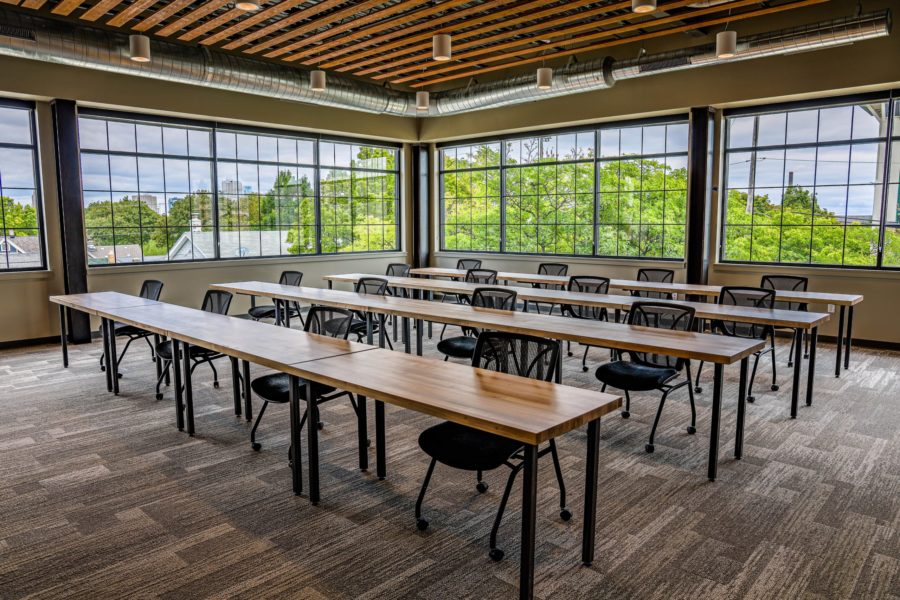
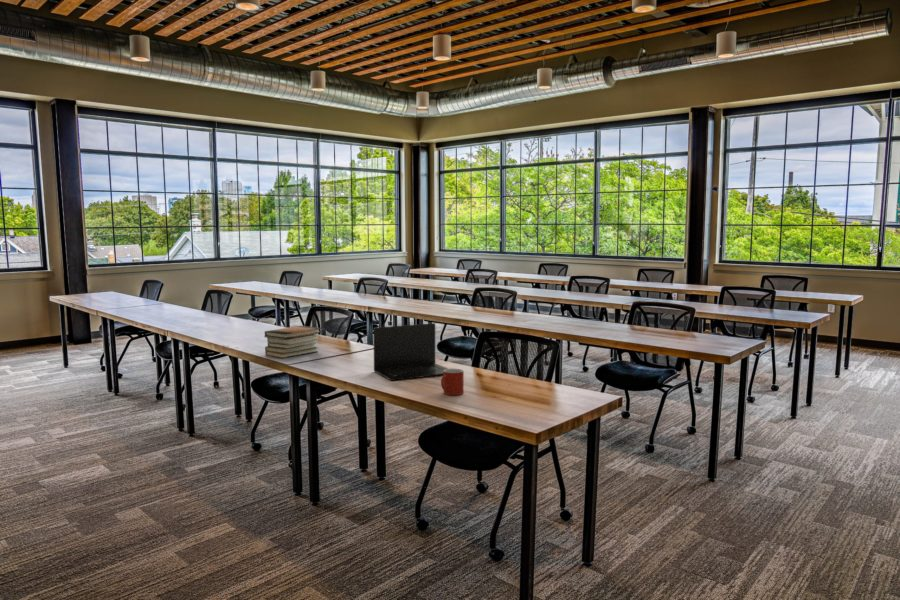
+ laptop [372,322,449,382]
+ book stack [264,325,322,359]
+ mug [440,368,465,396]
